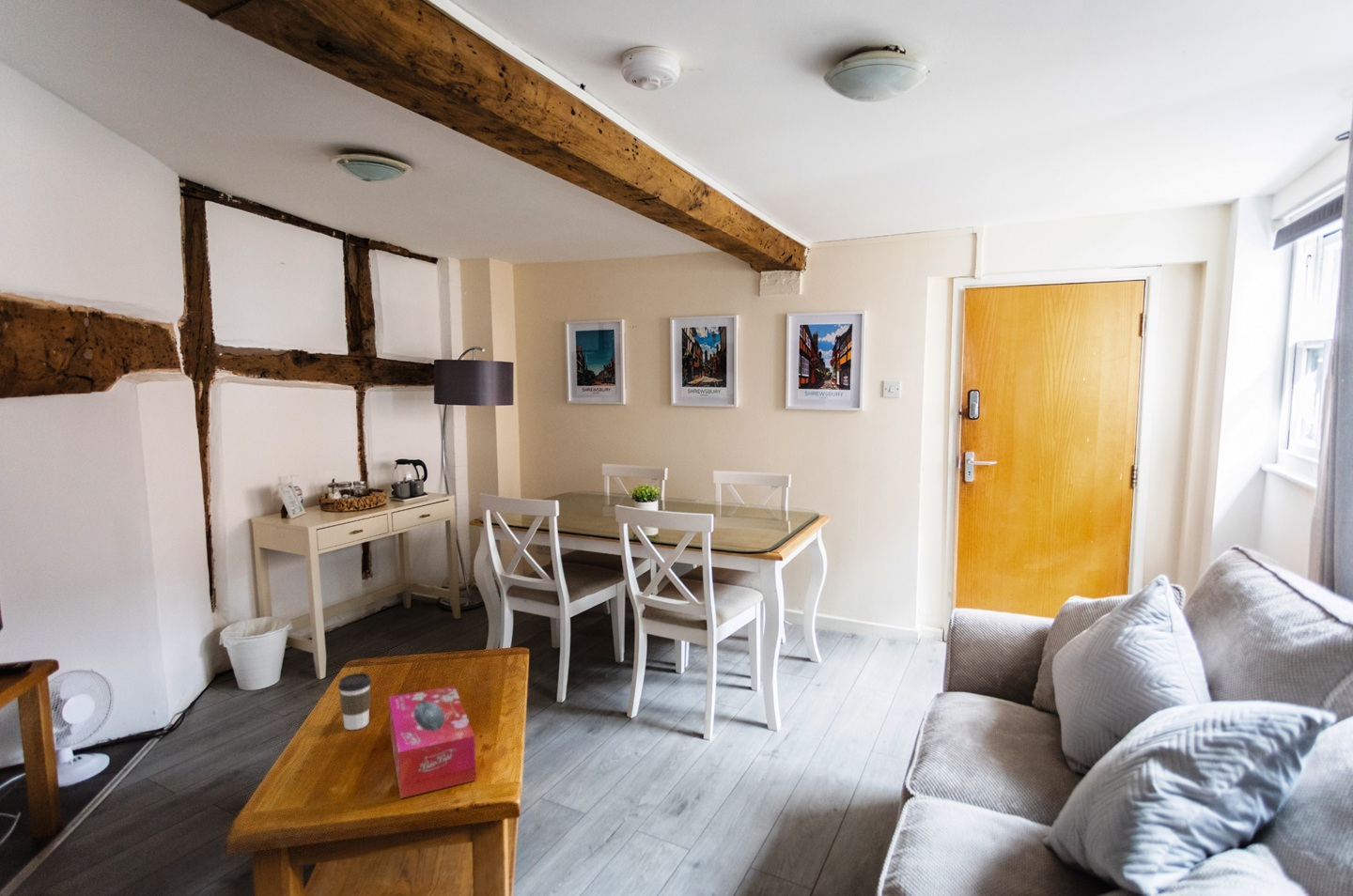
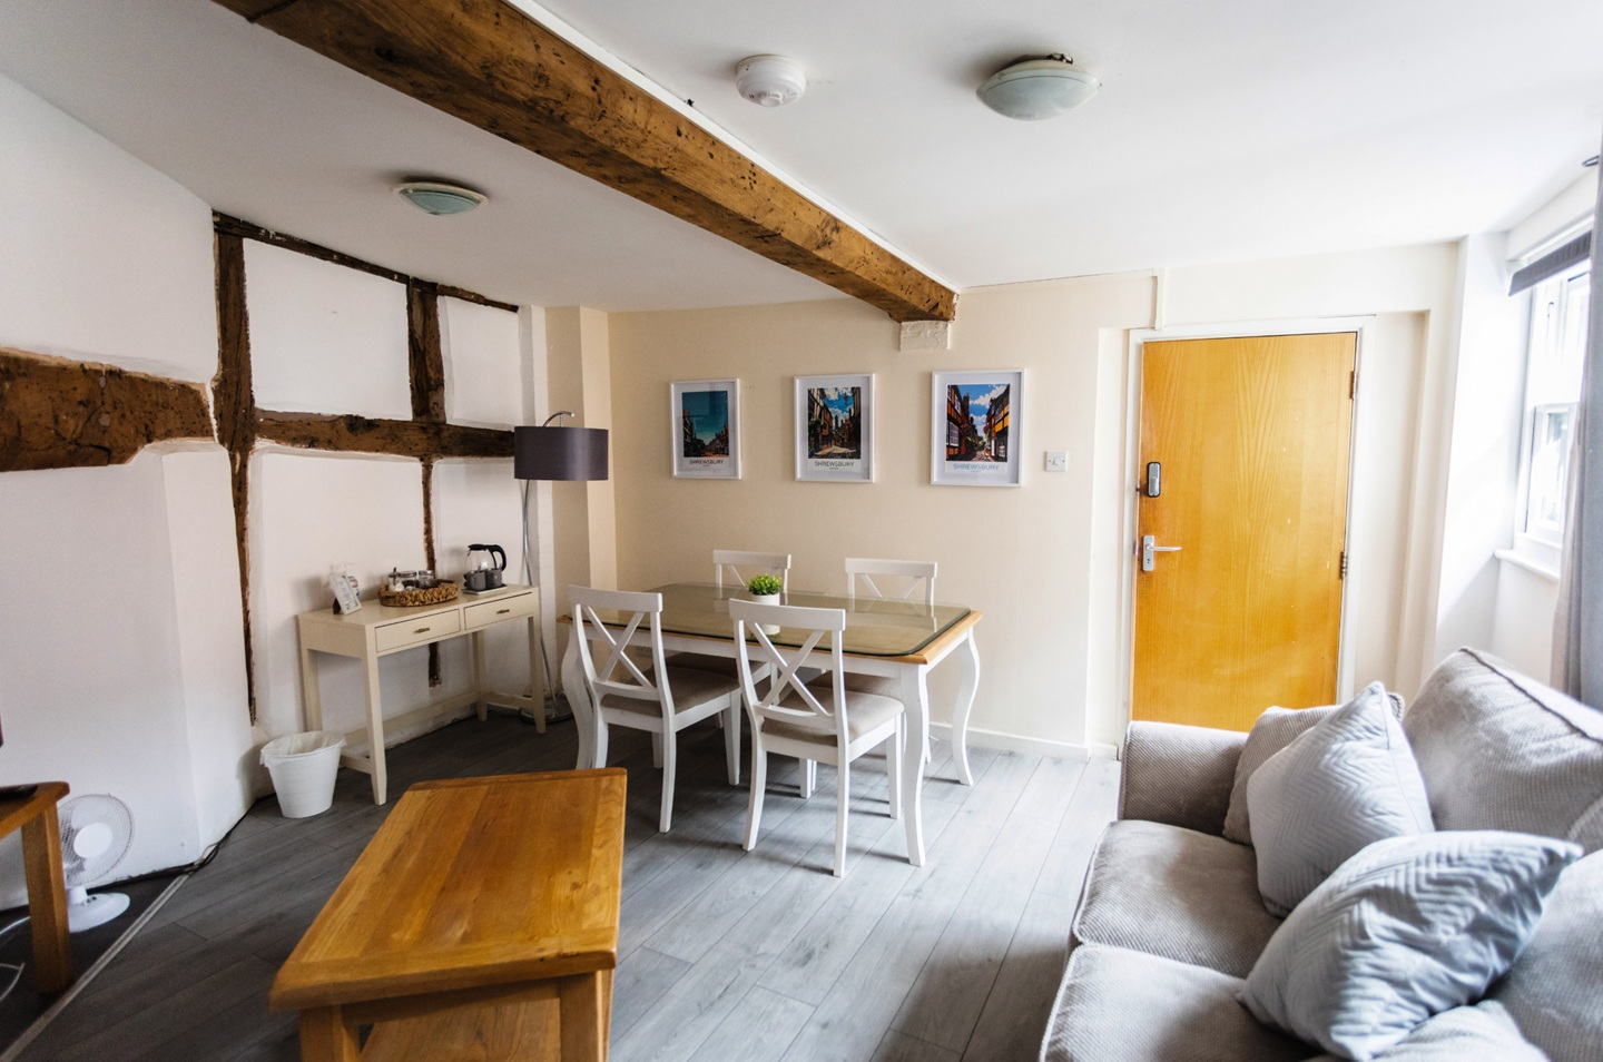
- coffee cup [337,672,372,731]
- tissue box [388,685,477,799]
